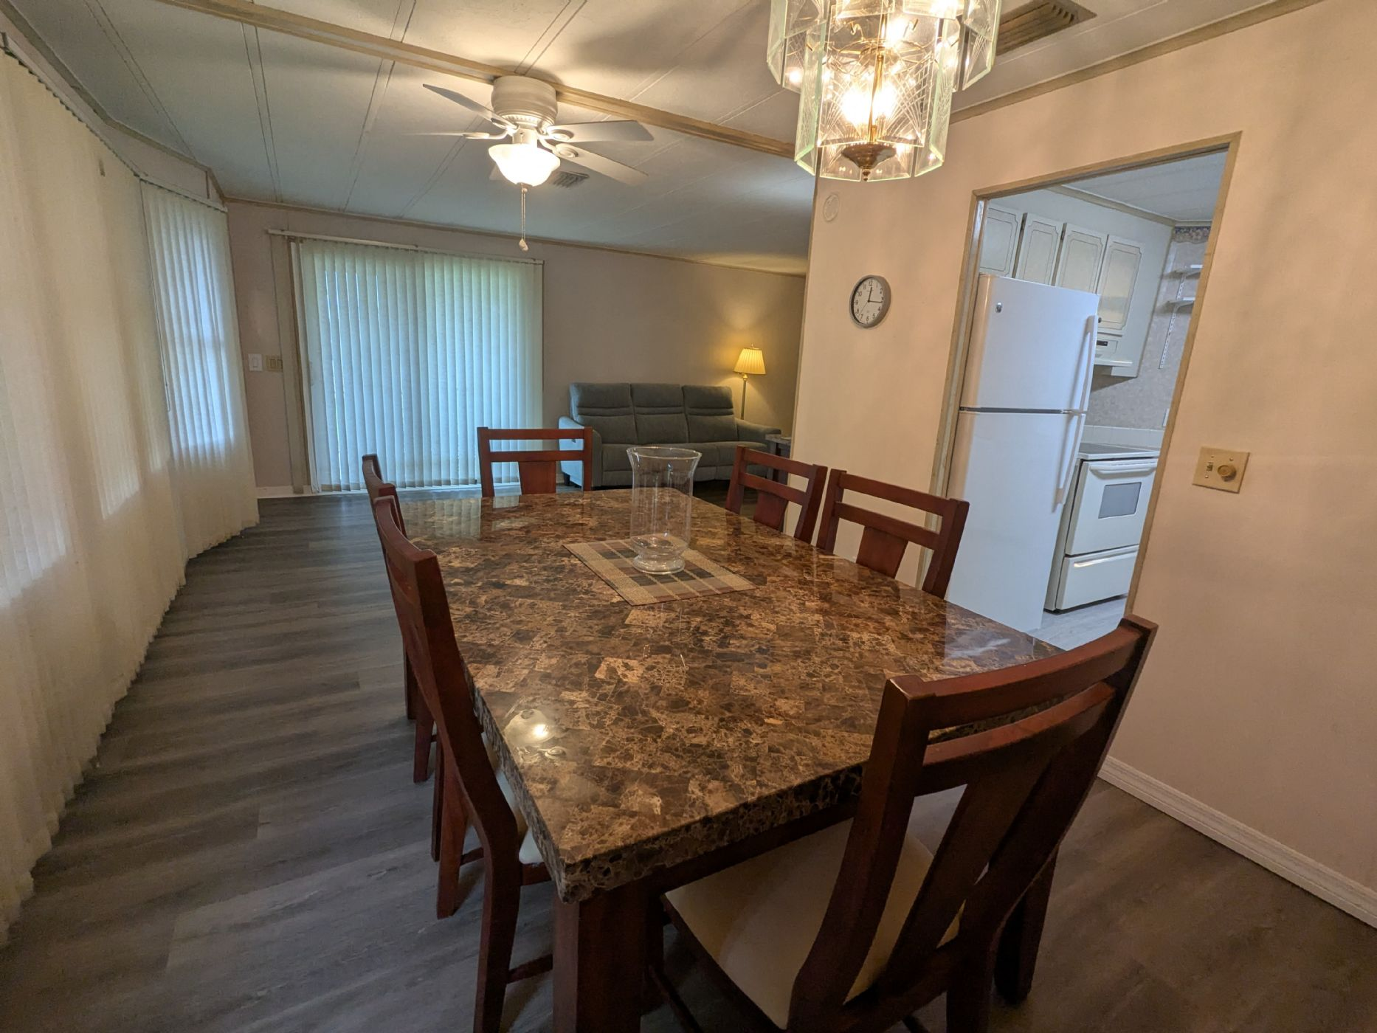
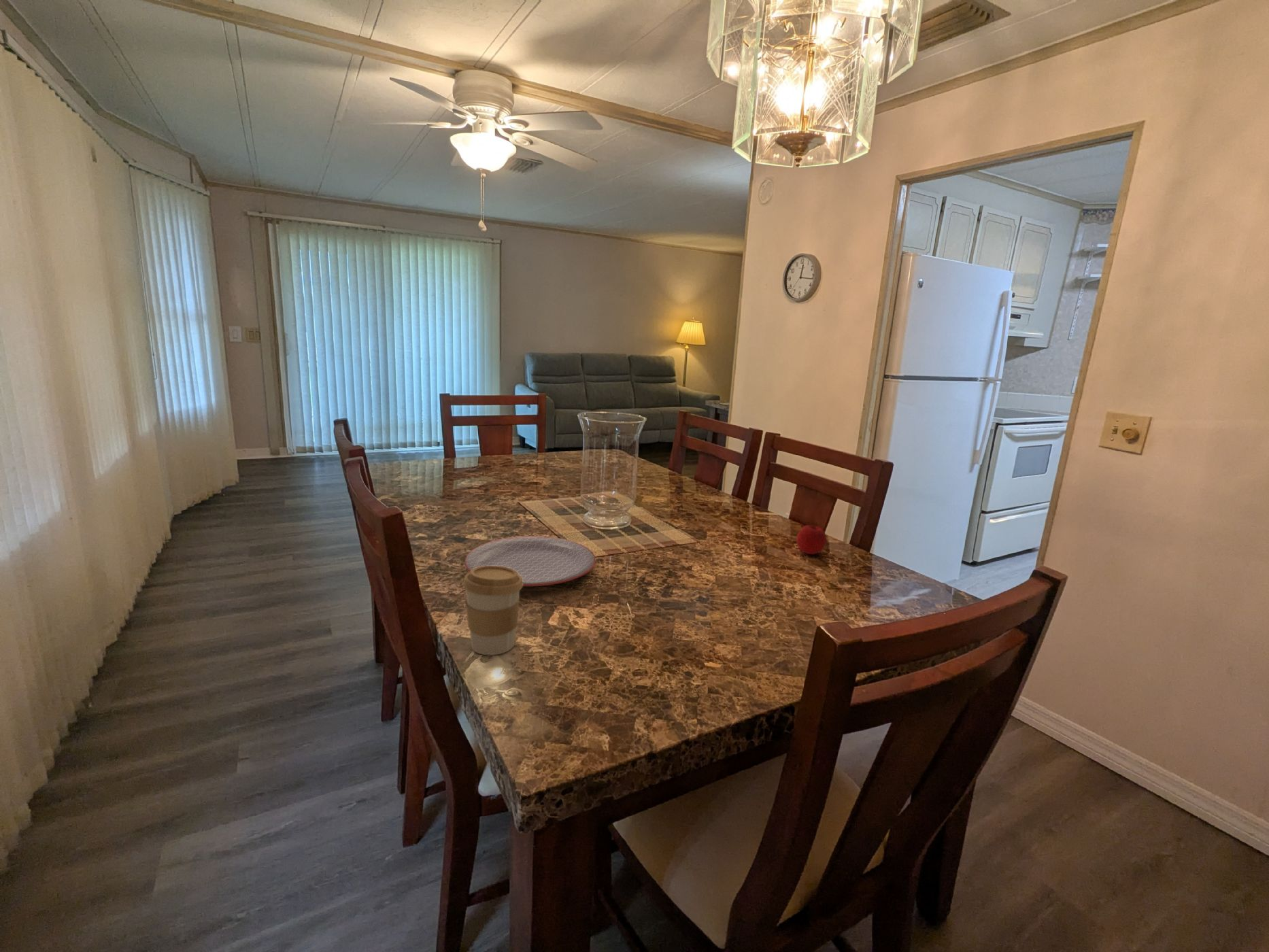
+ apple [796,522,828,556]
+ plate [464,535,596,587]
+ coffee cup [462,566,524,656]
